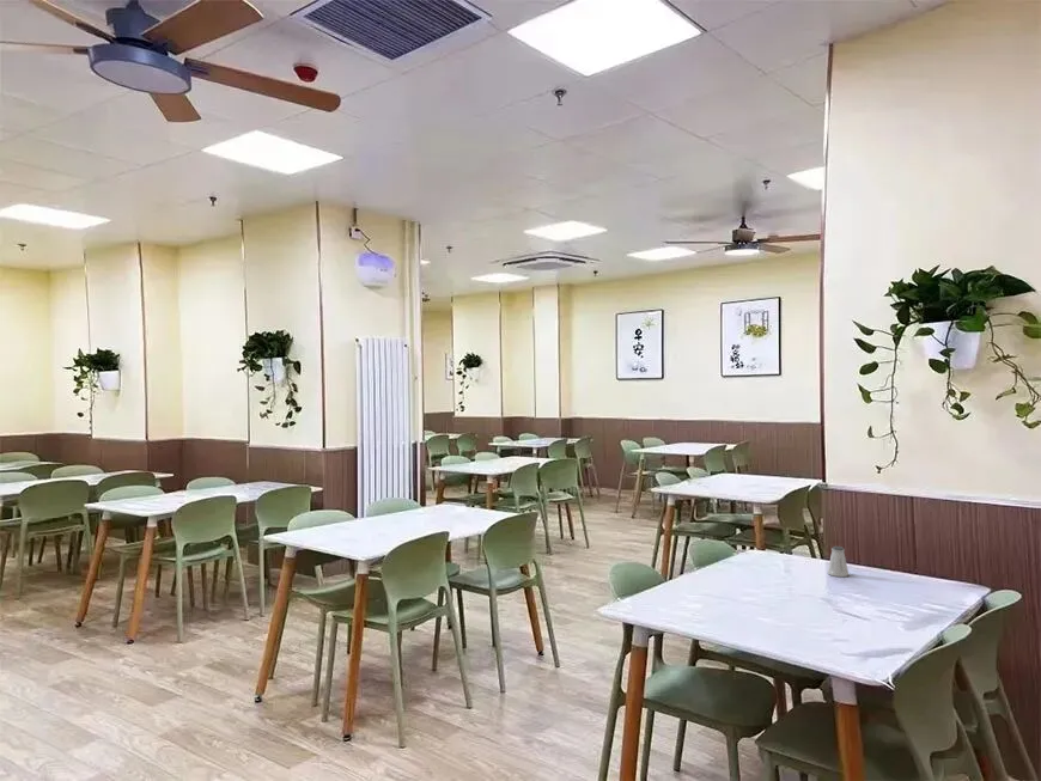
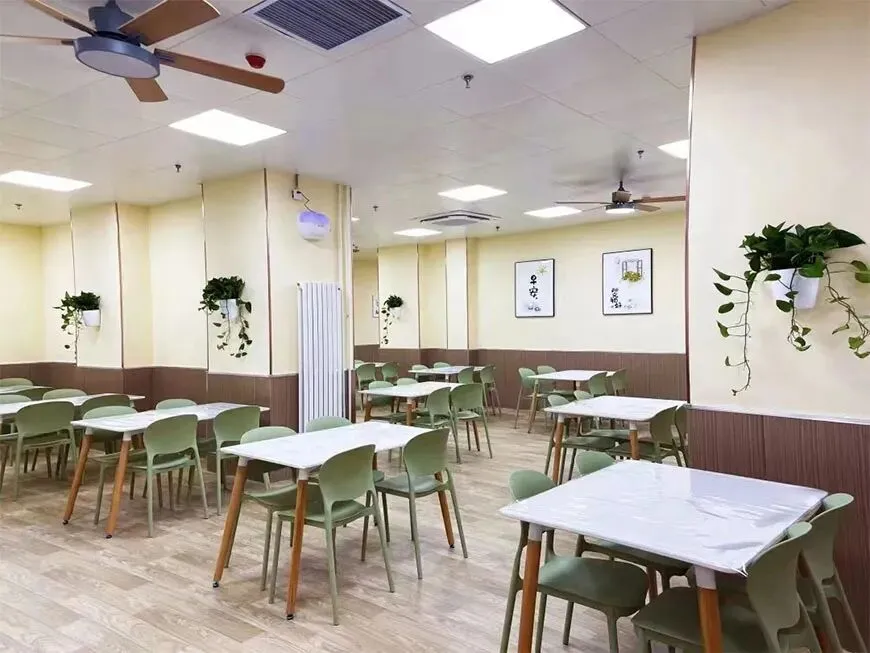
- saltshaker [827,545,850,578]
